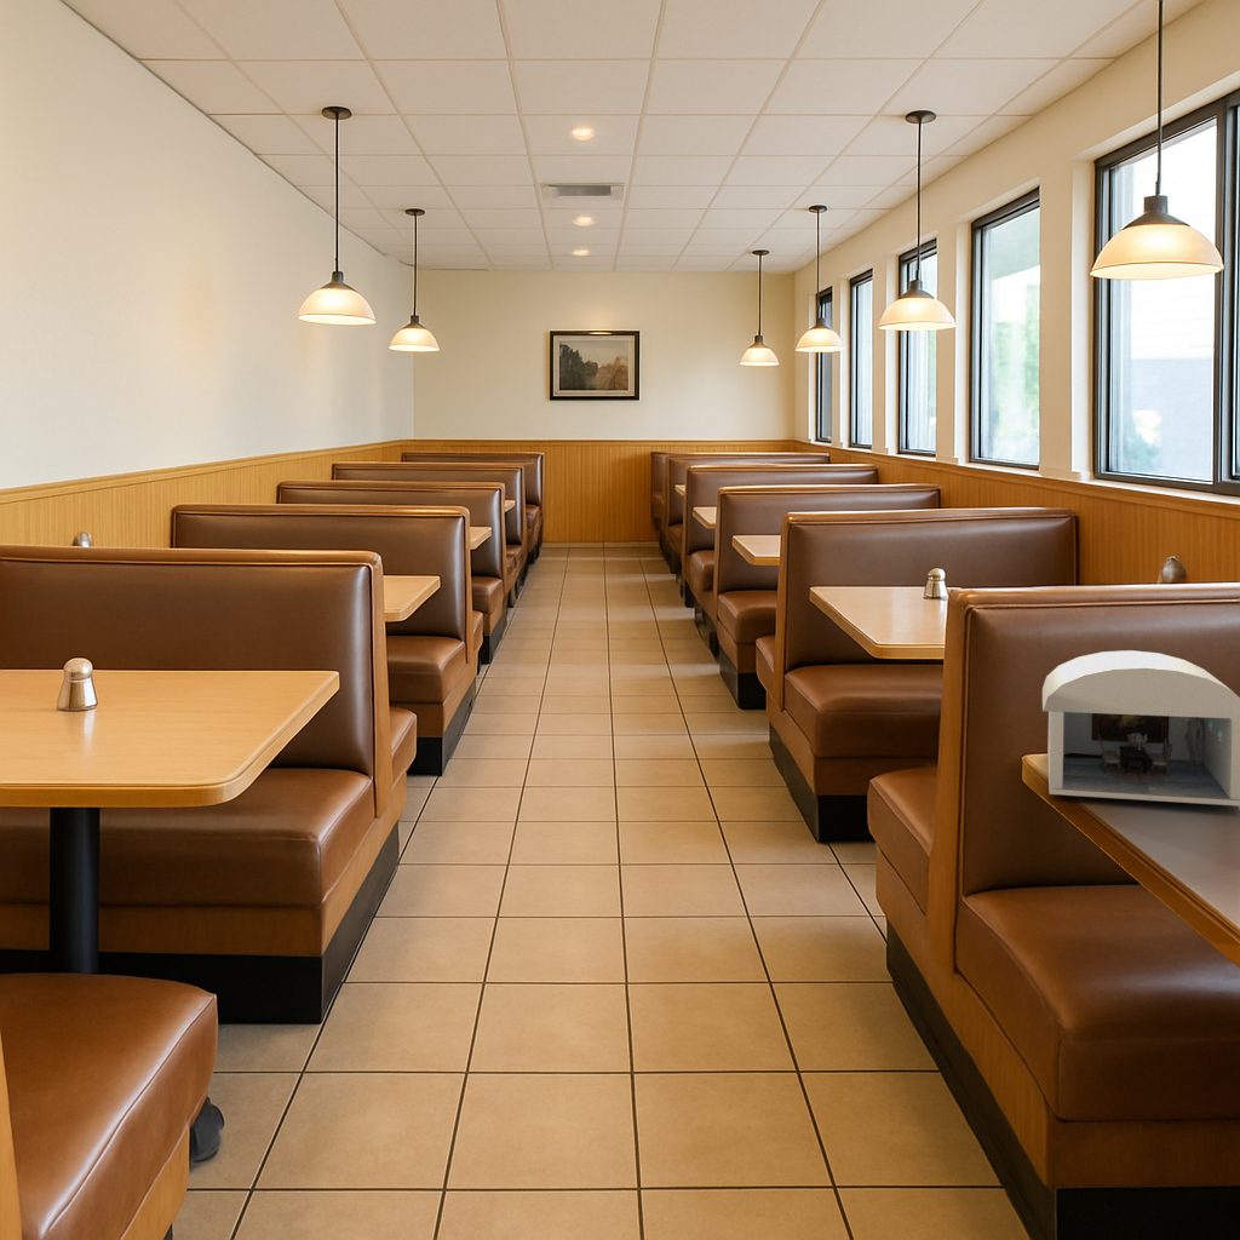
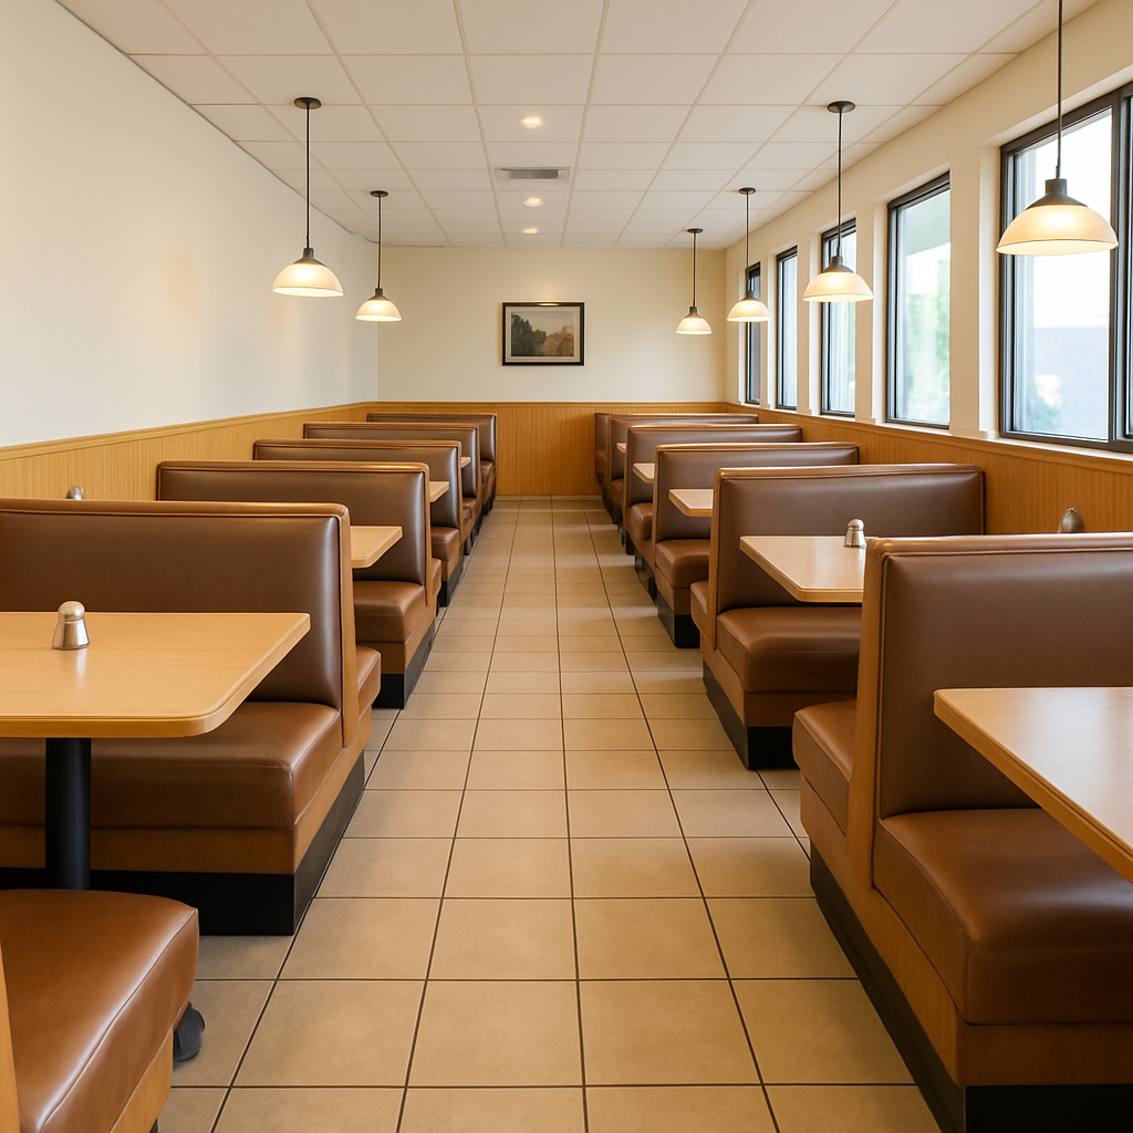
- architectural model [1041,649,1240,806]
